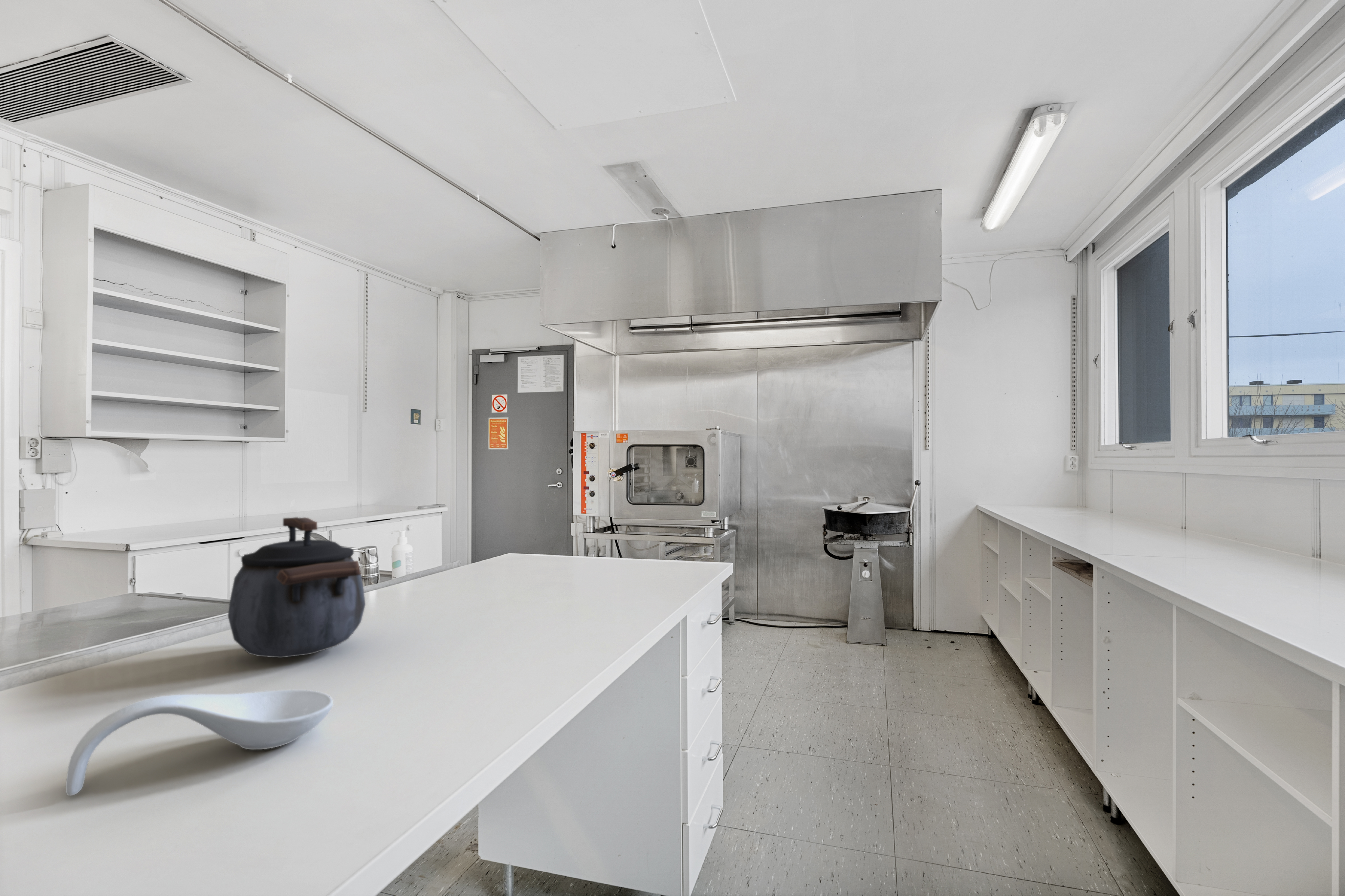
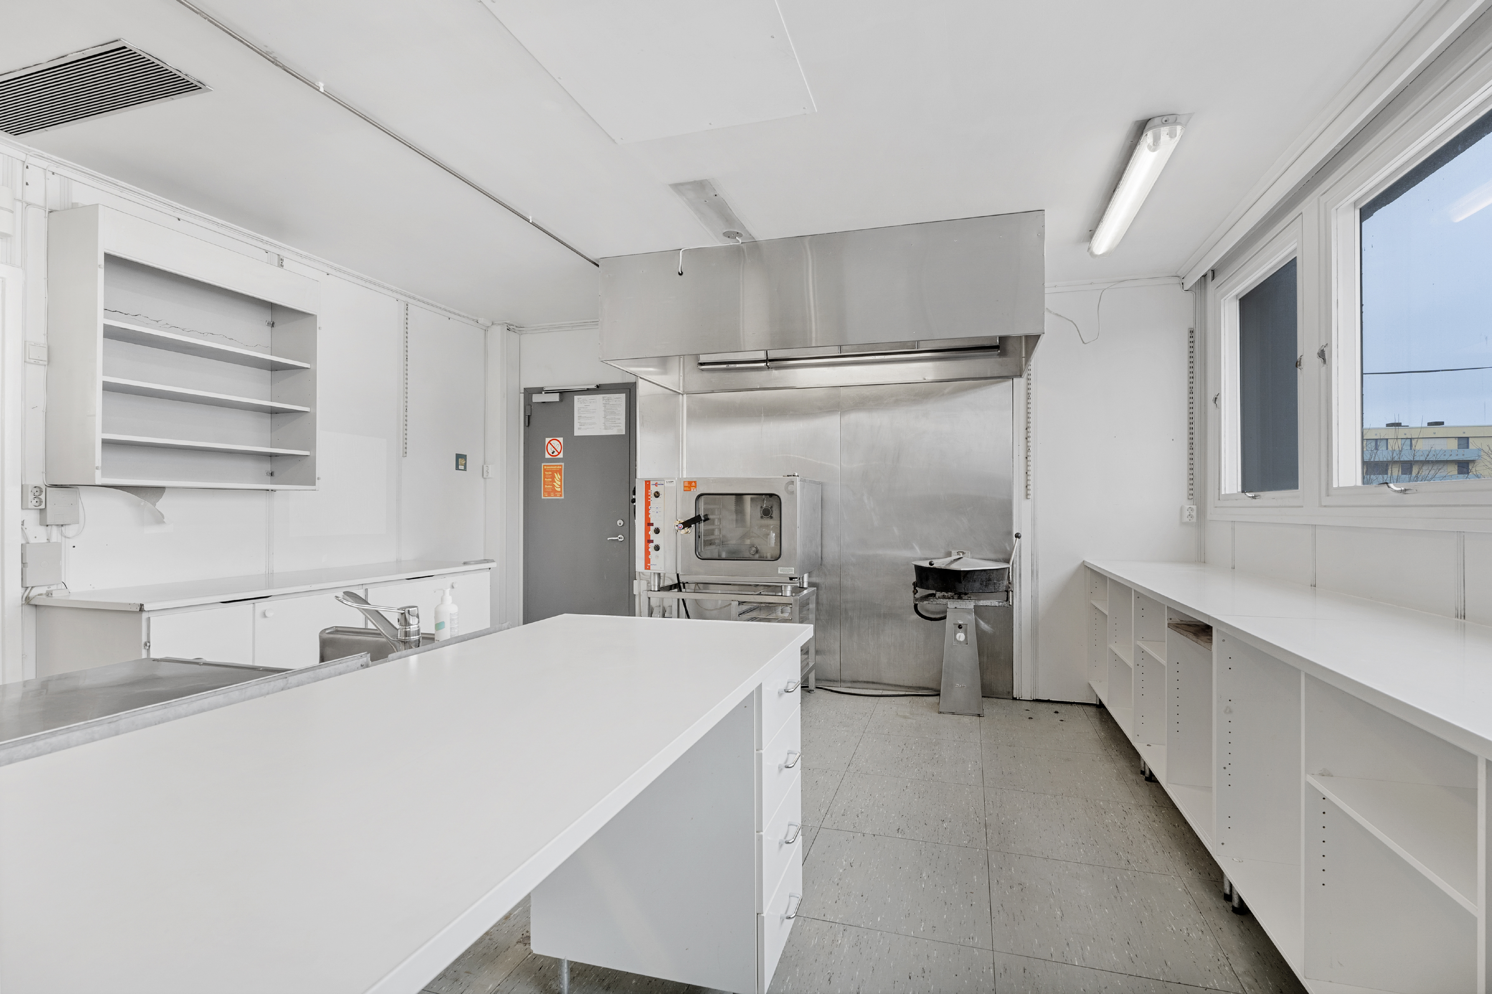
- spoon rest [66,690,334,796]
- kettle [228,517,366,658]
